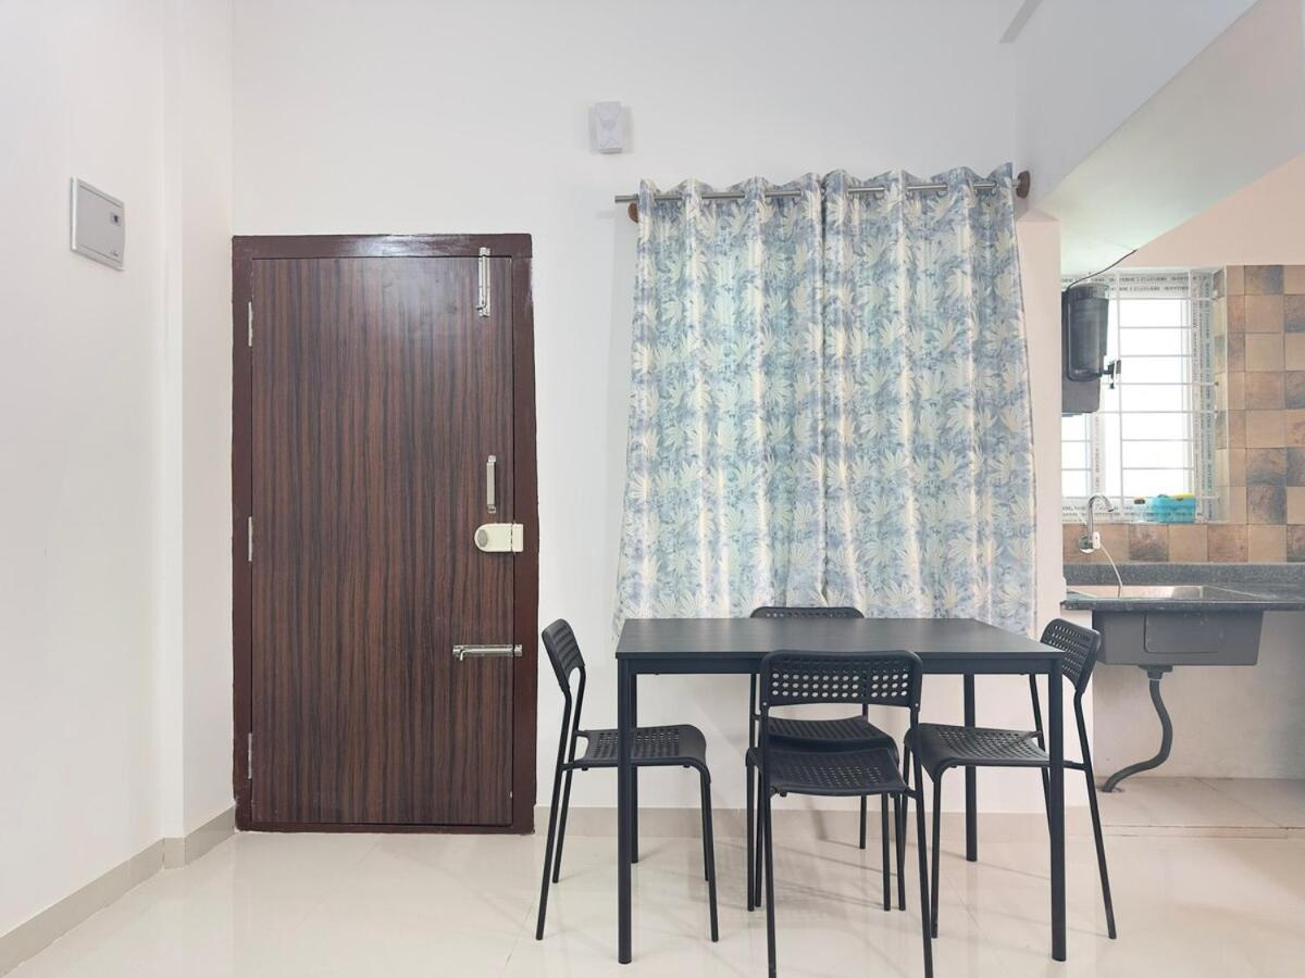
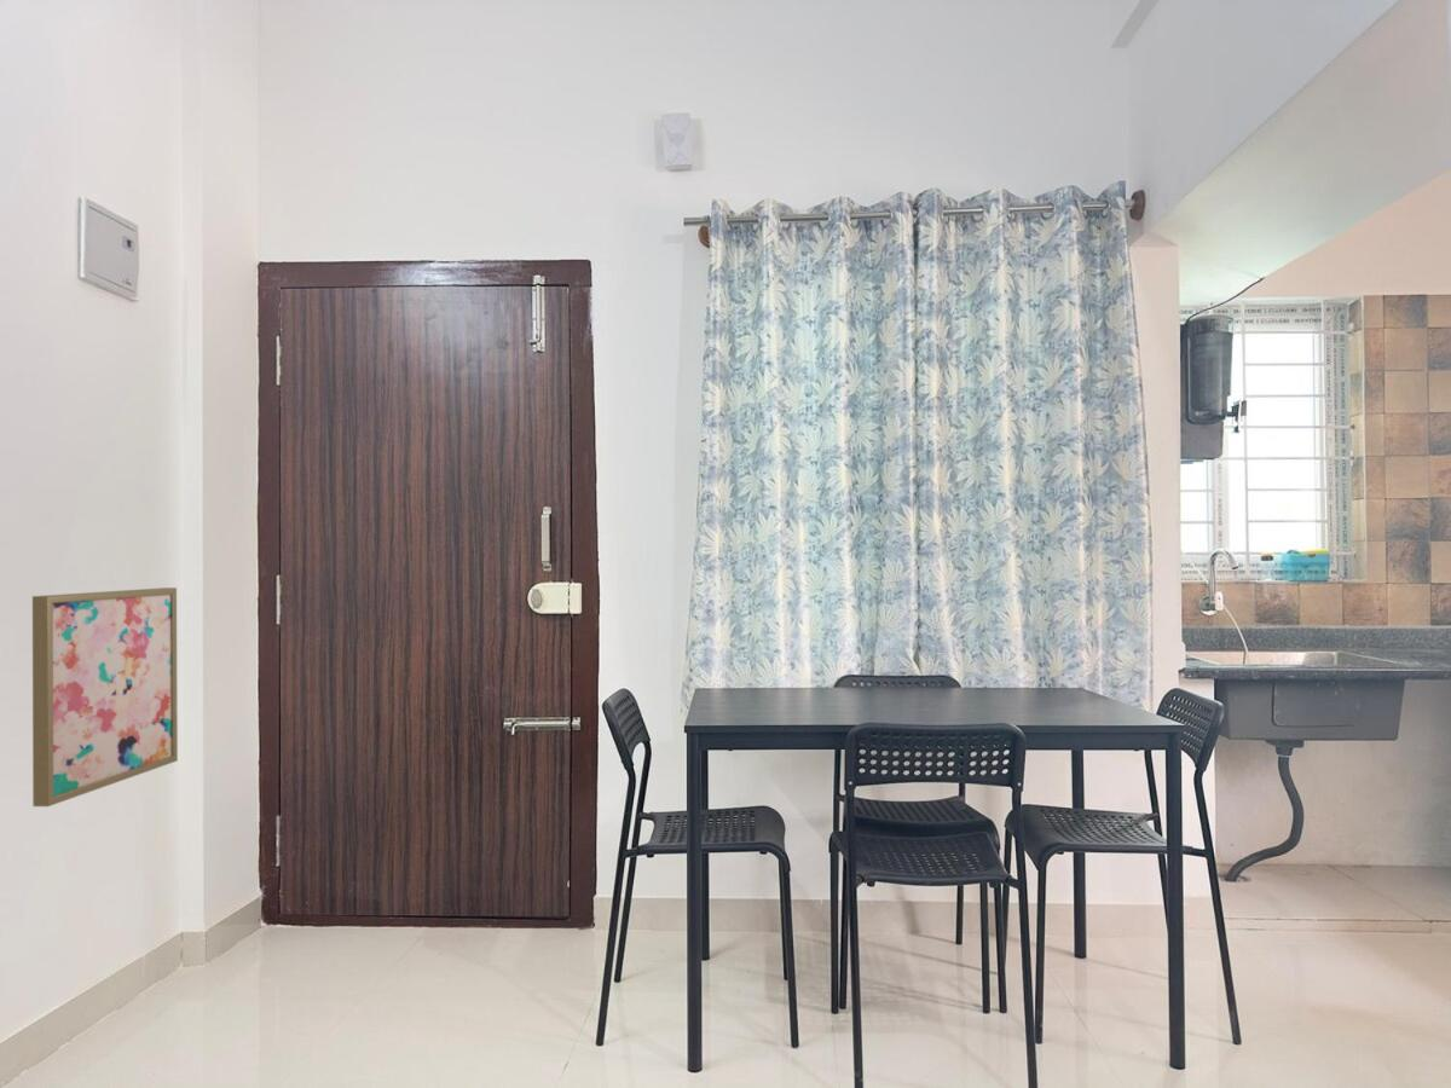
+ wall art [31,586,179,808]
